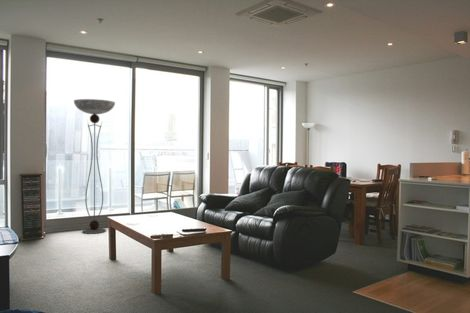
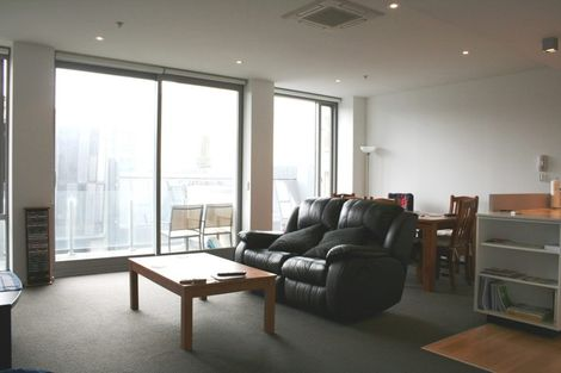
- floor lamp [73,98,116,235]
